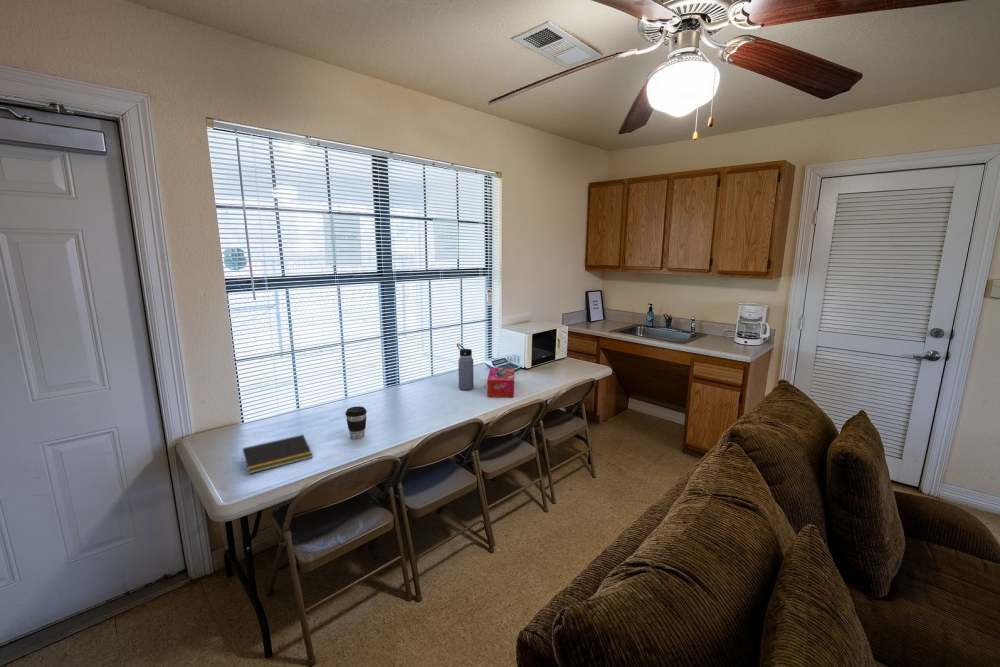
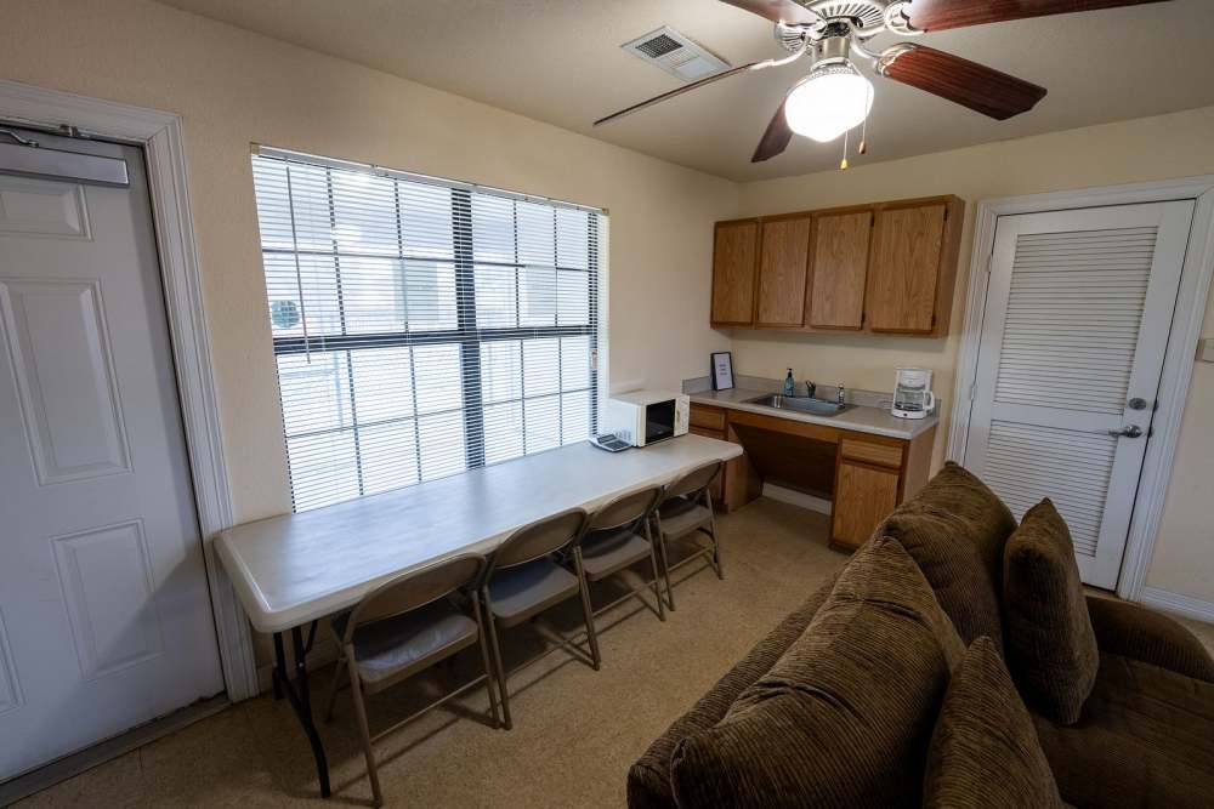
- coffee cup [344,405,368,440]
- tissue box [486,366,515,398]
- notepad [241,434,314,475]
- water bottle [456,343,475,391]
